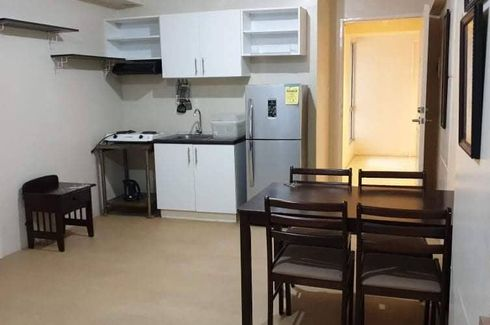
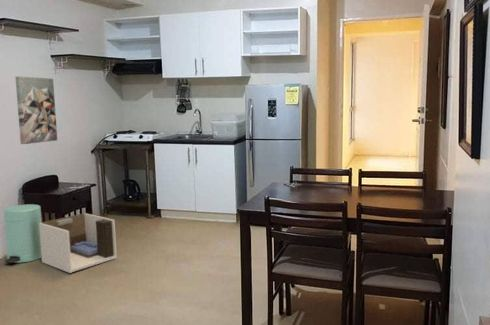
+ wall art [14,76,58,145]
+ trash can [3,203,43,264]
+ architectural model [39,212,118,274]
